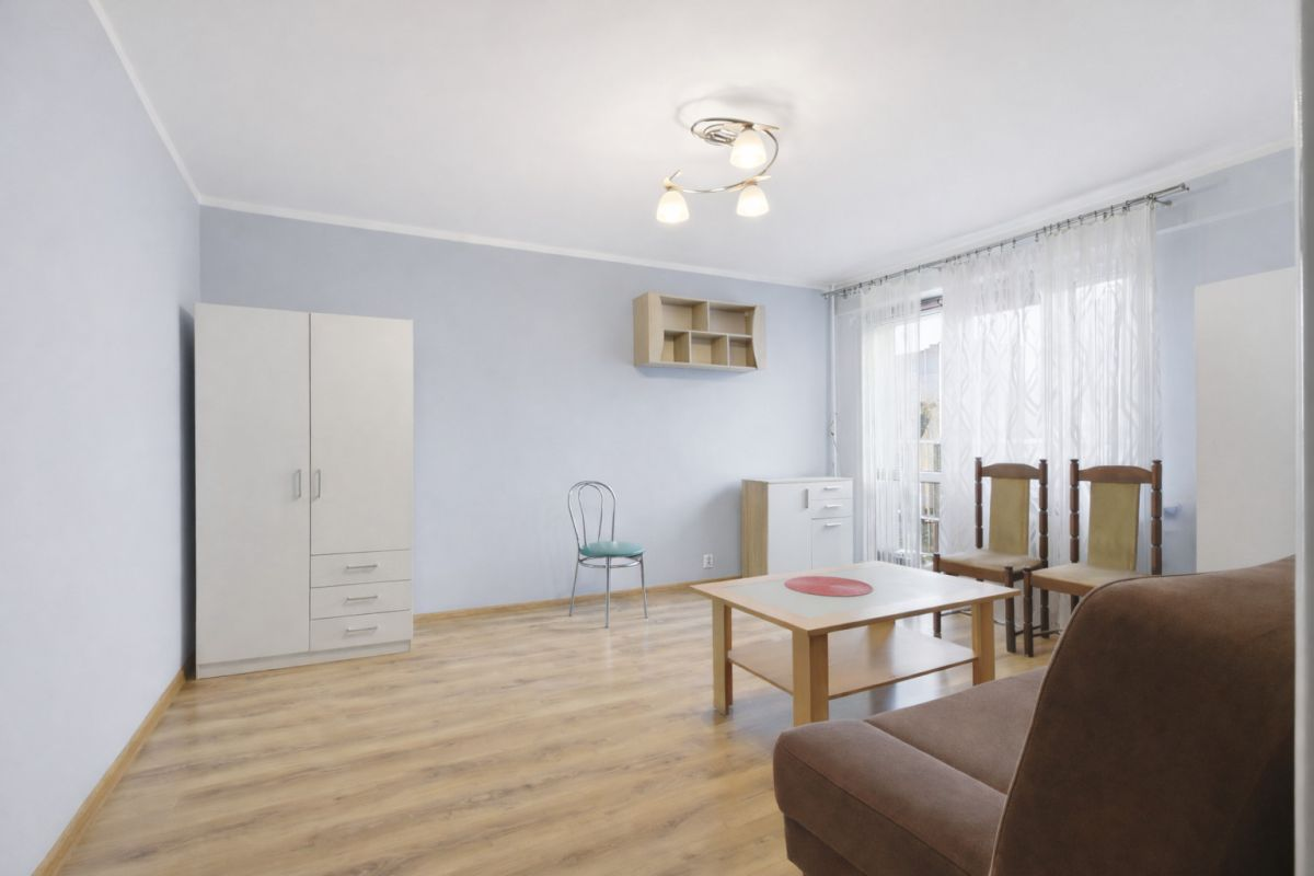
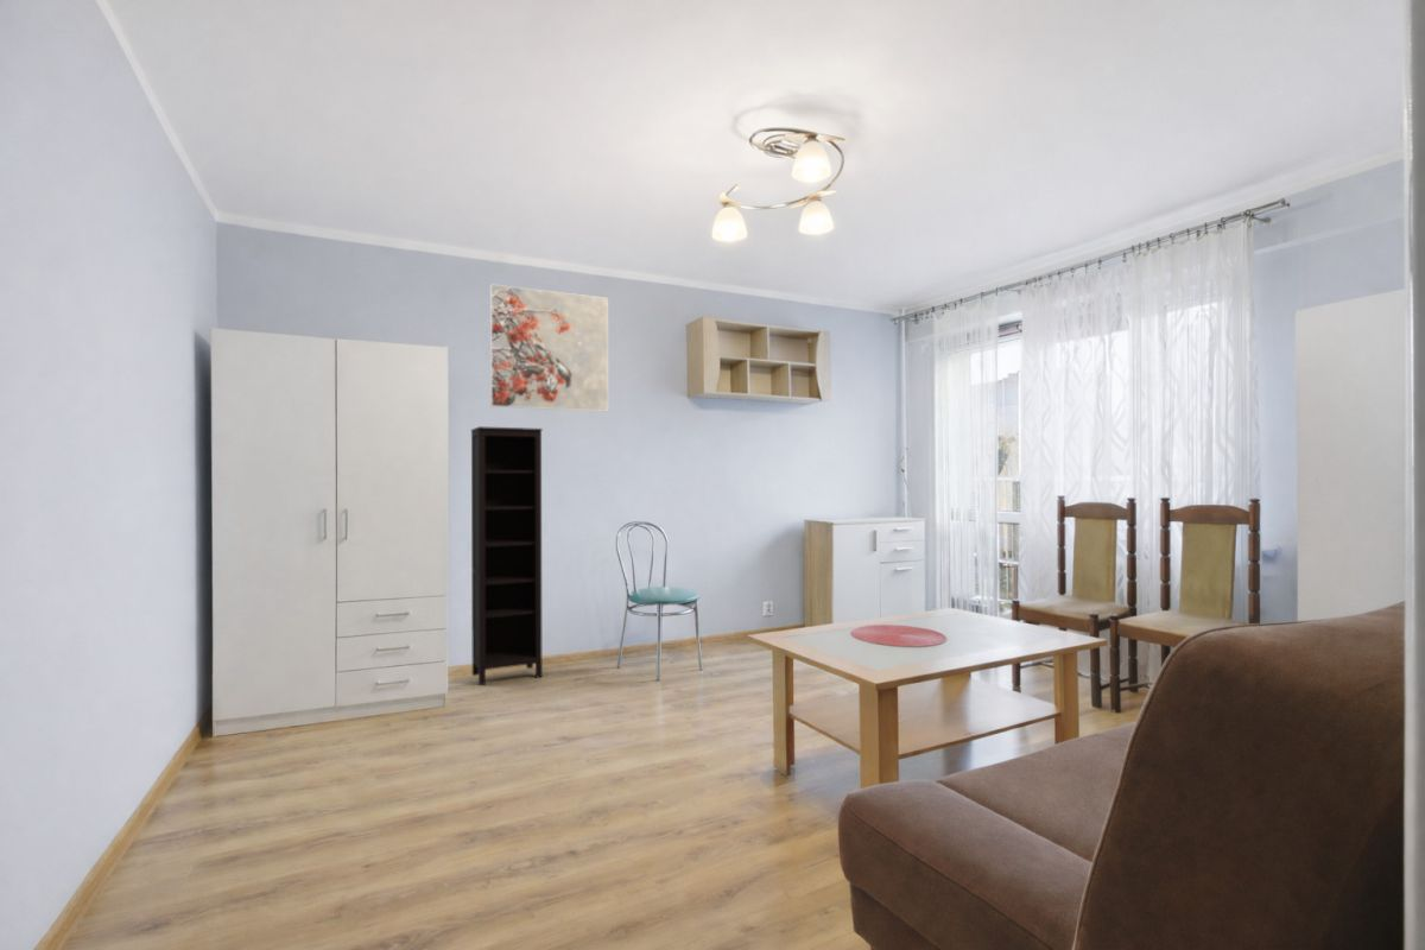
+ bookcase [470,425,544,686]
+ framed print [489,283,609,412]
